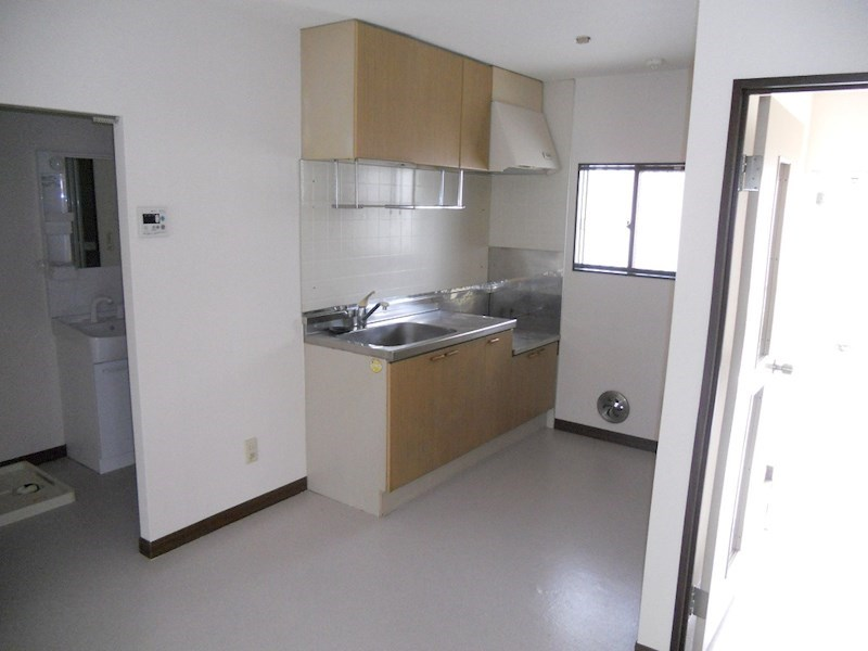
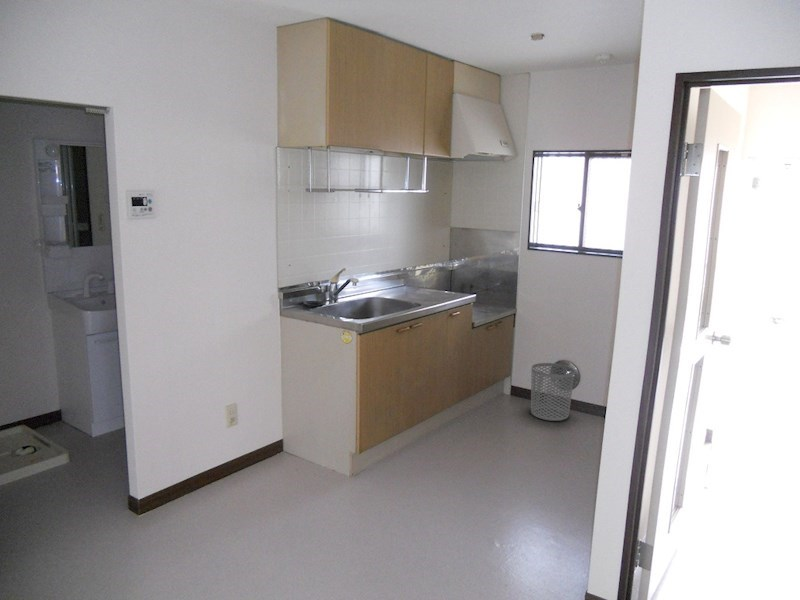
+ waste bin [530,362,575,422]
